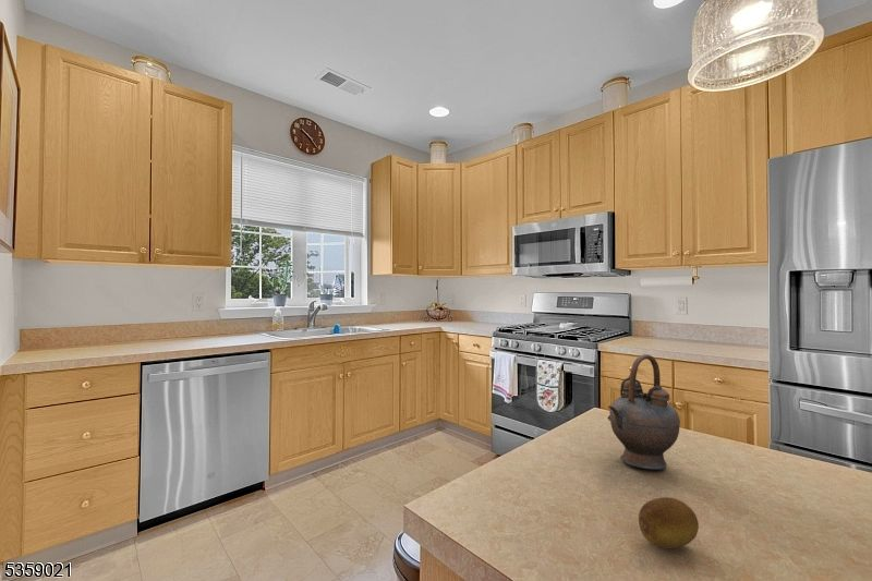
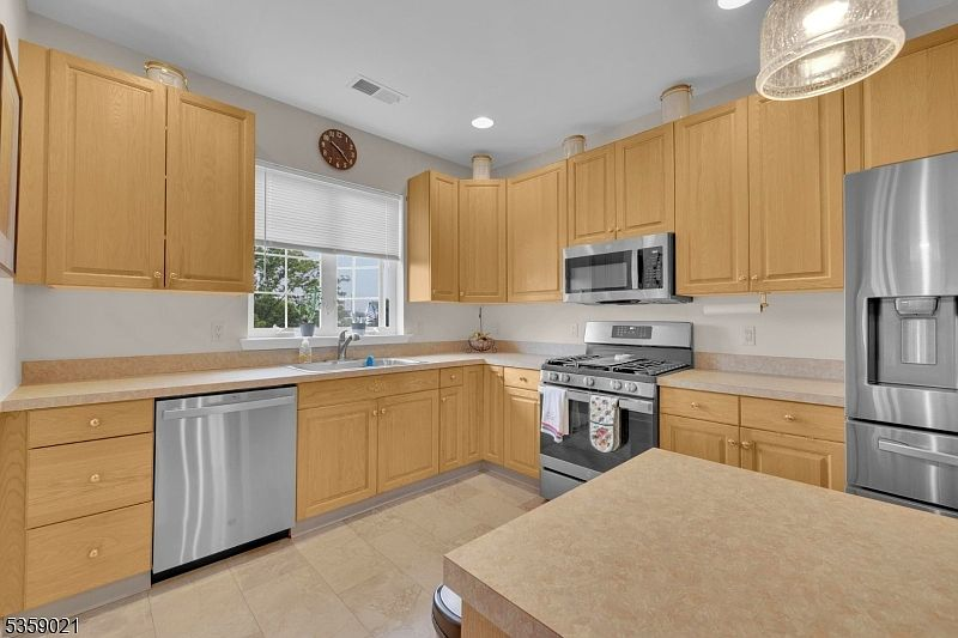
- fruit [638,496,700,549]
- teapot [607,353,681,471]
